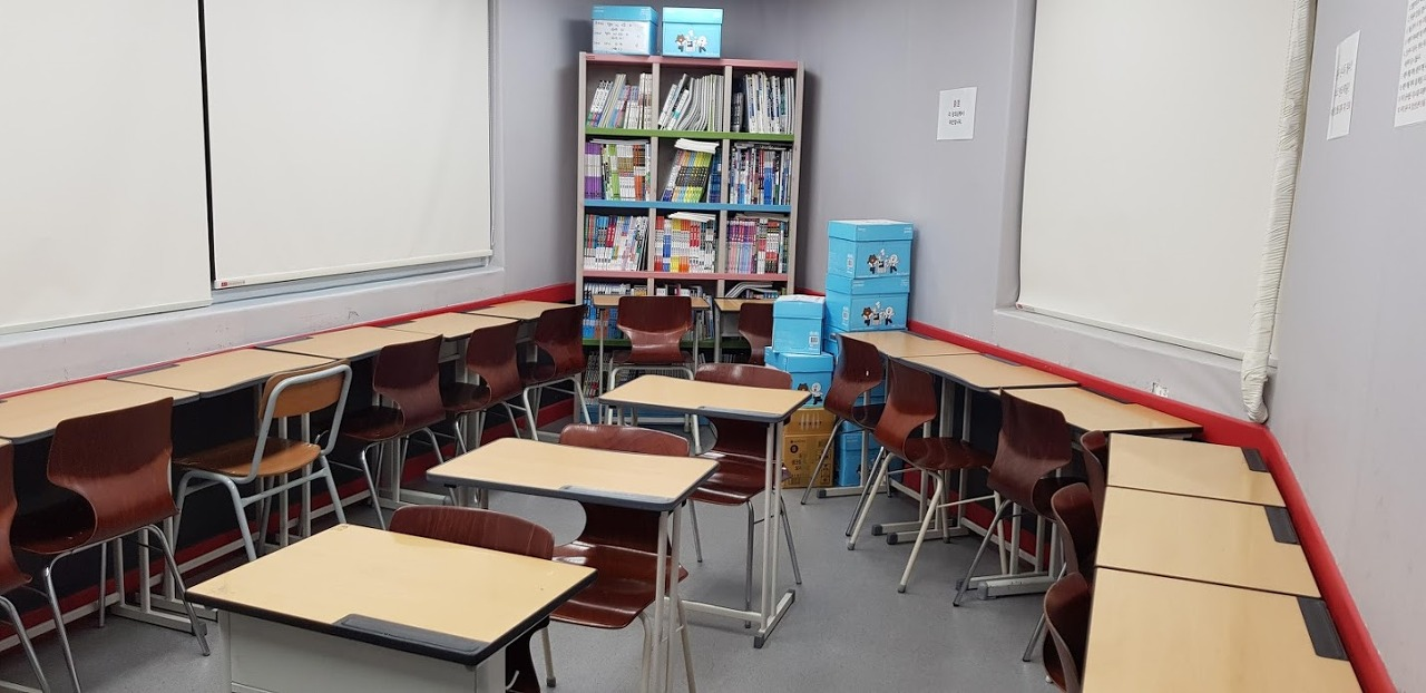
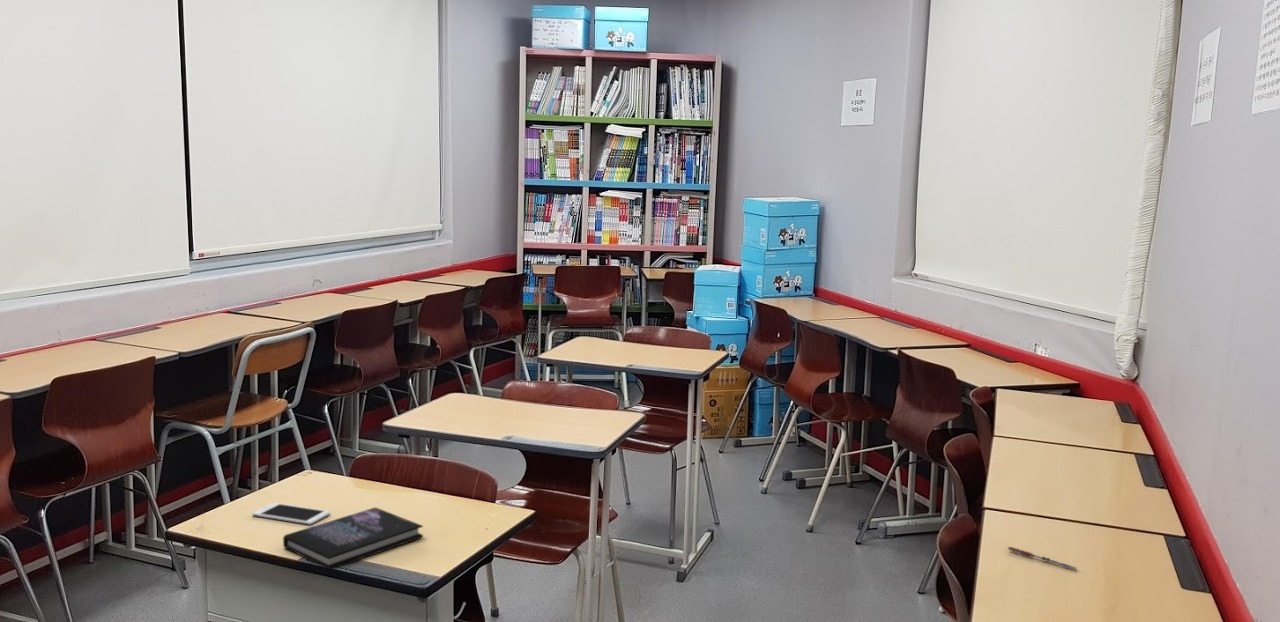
+ book [282,507,424,570]
+ pen [1007,546,1078,571]
+ cell phone [251,502,331,526]
